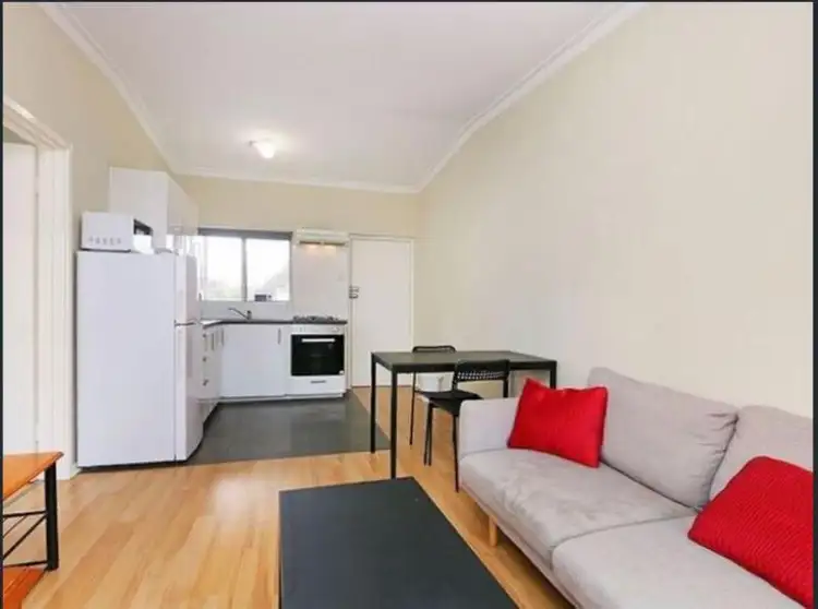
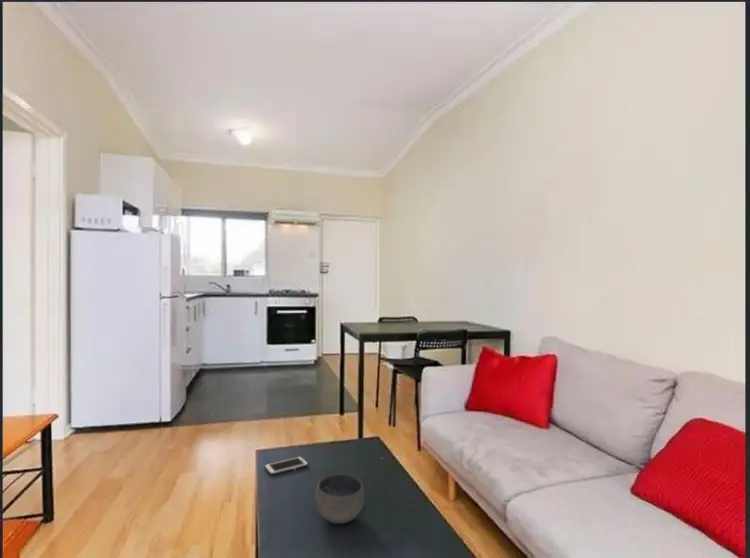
+ cell phone [263,455,309,476]
+ bowl [314,473,365,525]
